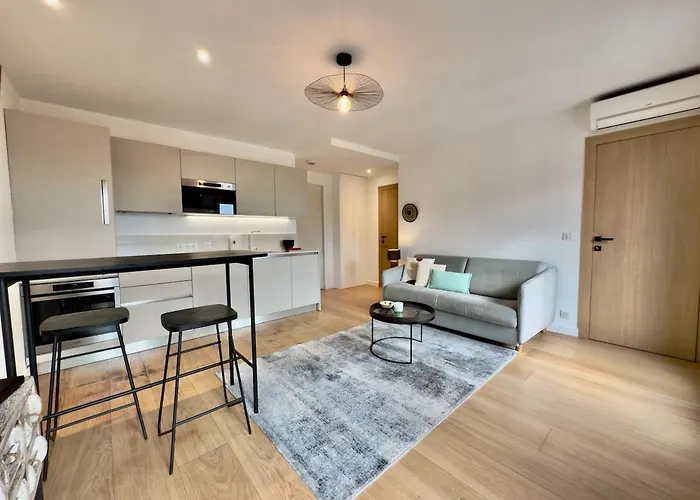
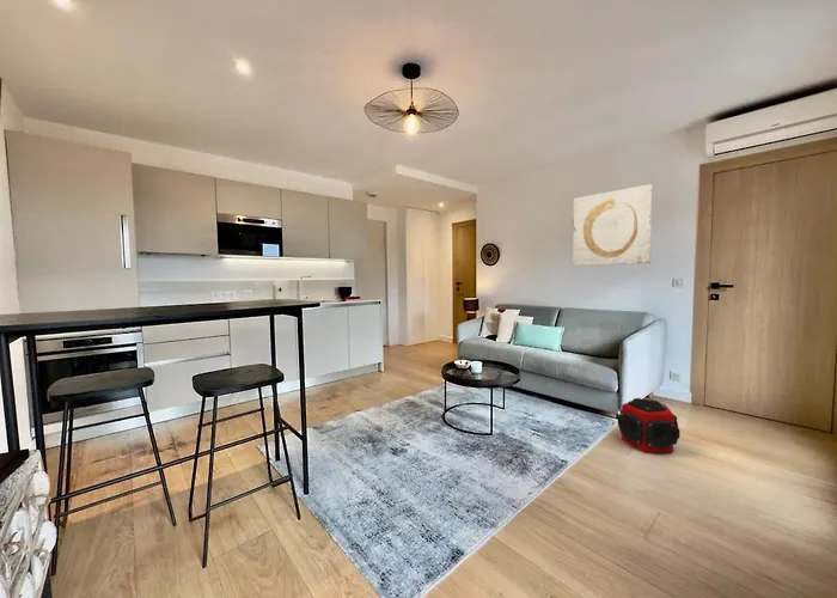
+ wall art [572,183,654,267]
+ speaker [617,397,682,453]
